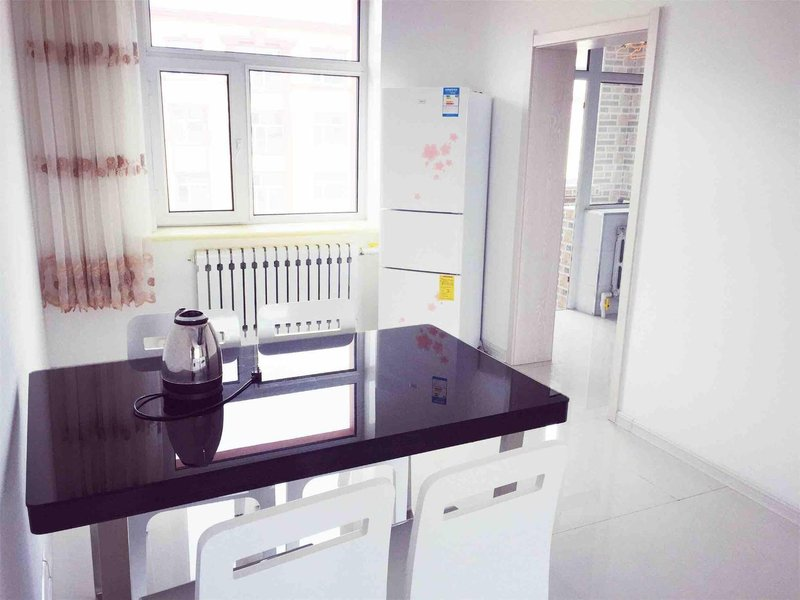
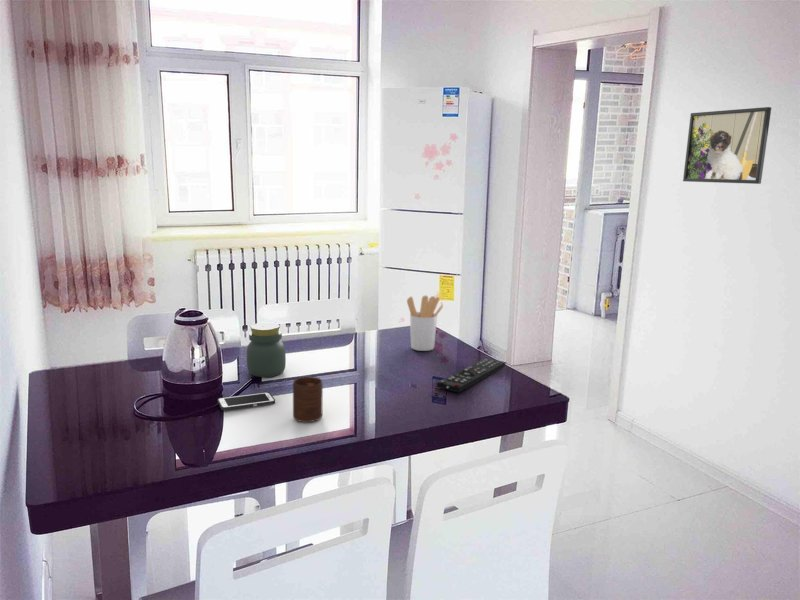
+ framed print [682,106,772,185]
+ cell phone [217,391,276,411]
+ cup [292,376,324,423]
+ remote control [435,357,507,394]
+ utensil holder [406,295,444,352]
+ jar [246,322,287,378]
